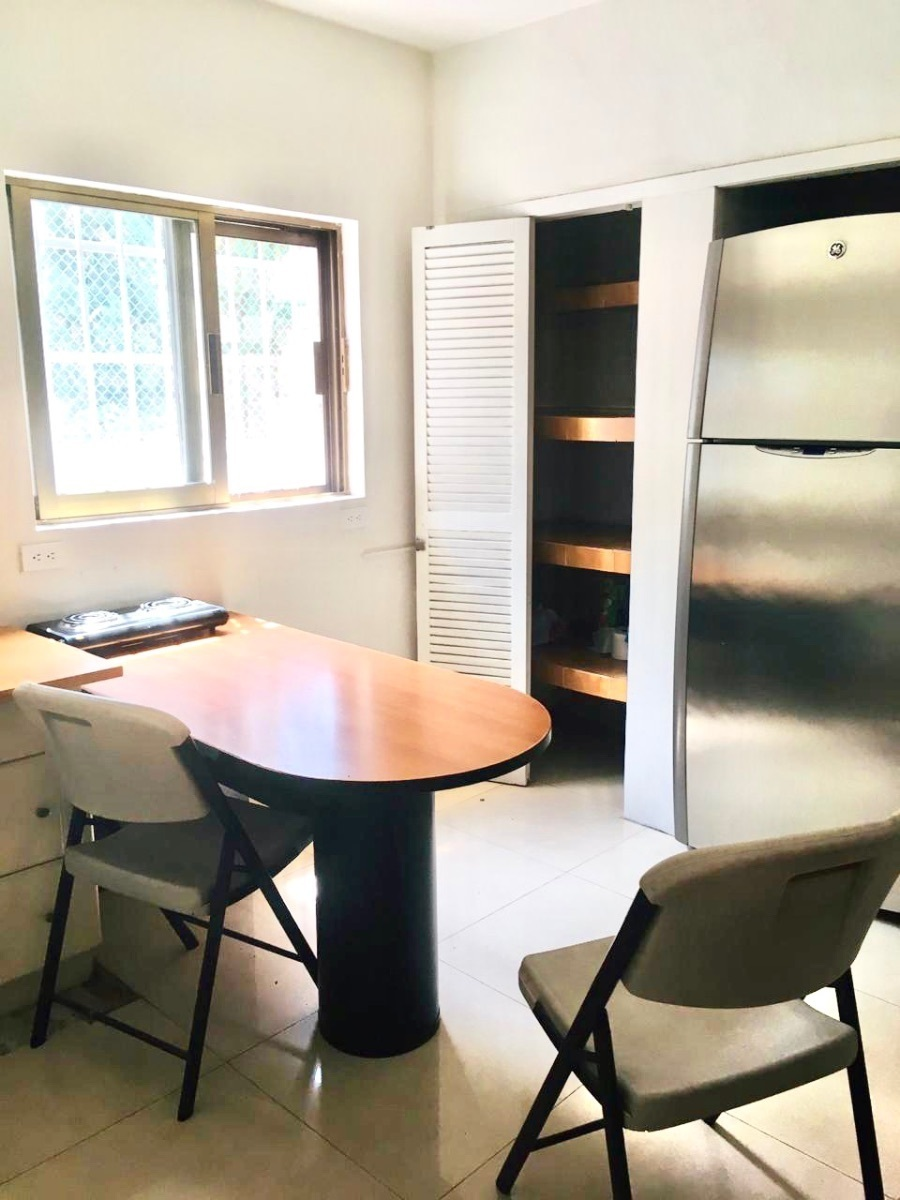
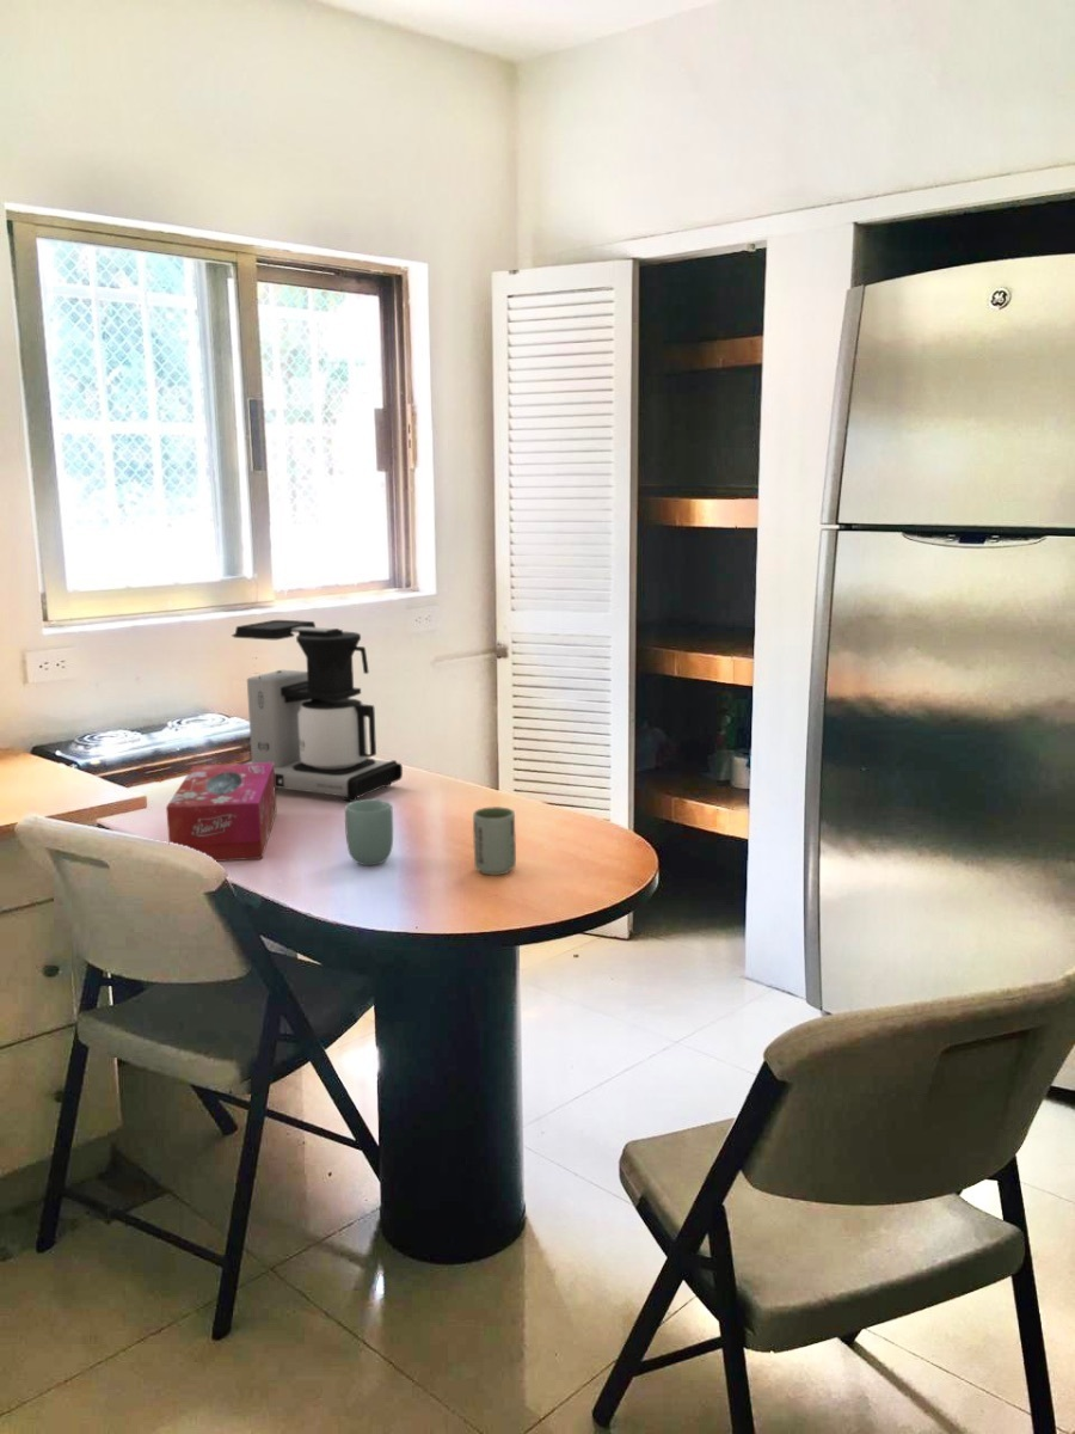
+ cup [344,798,394,866]
+ tissue box [165,762,278,863]
+ coffee maker [231,619,404,803]
+ cup [472,805,517,876]
